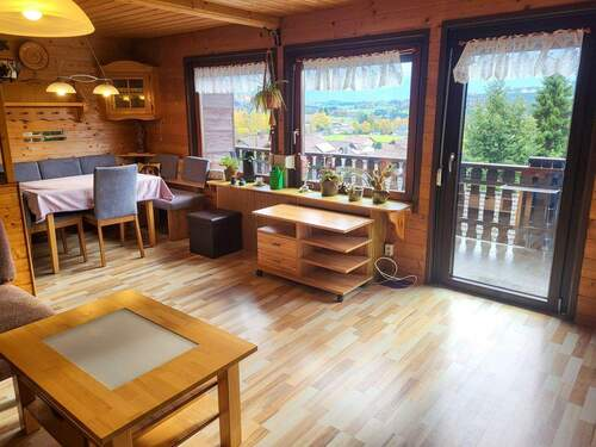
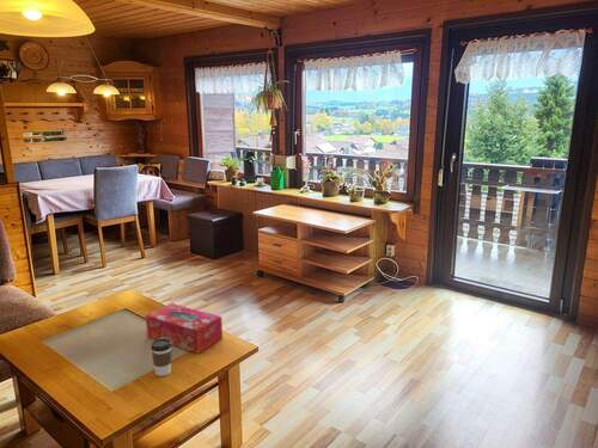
+ tissue box [145,302,224,355]
+ coffee cup [150,338,173,378]
